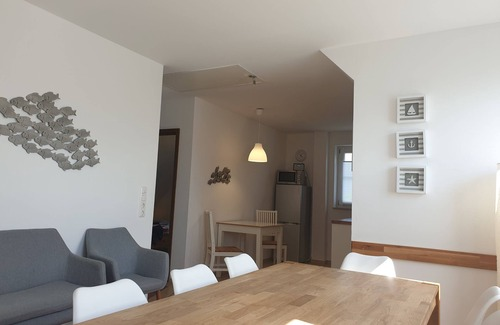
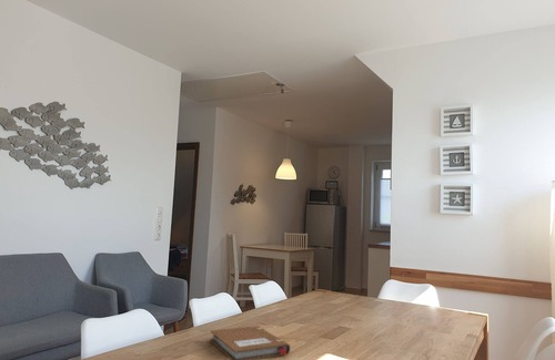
+ notebook [209,325,291,360]
